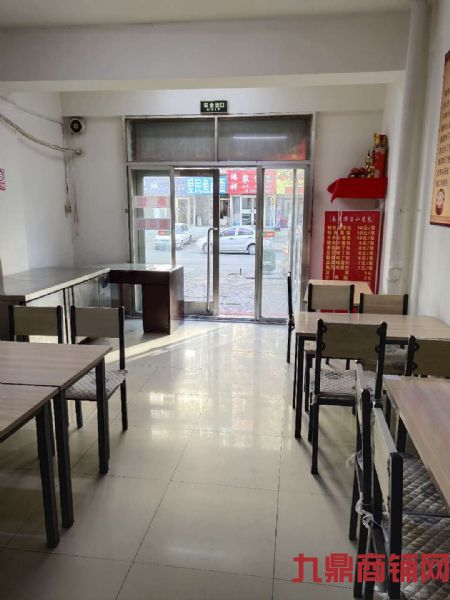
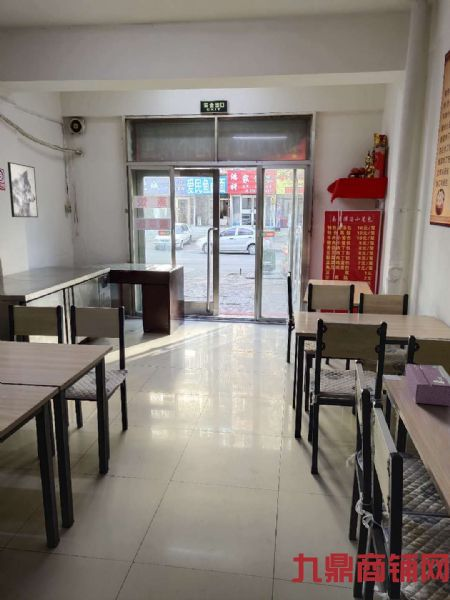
+ tissue box [404,363,450,407]
+ wall art [7,161,39,218]
